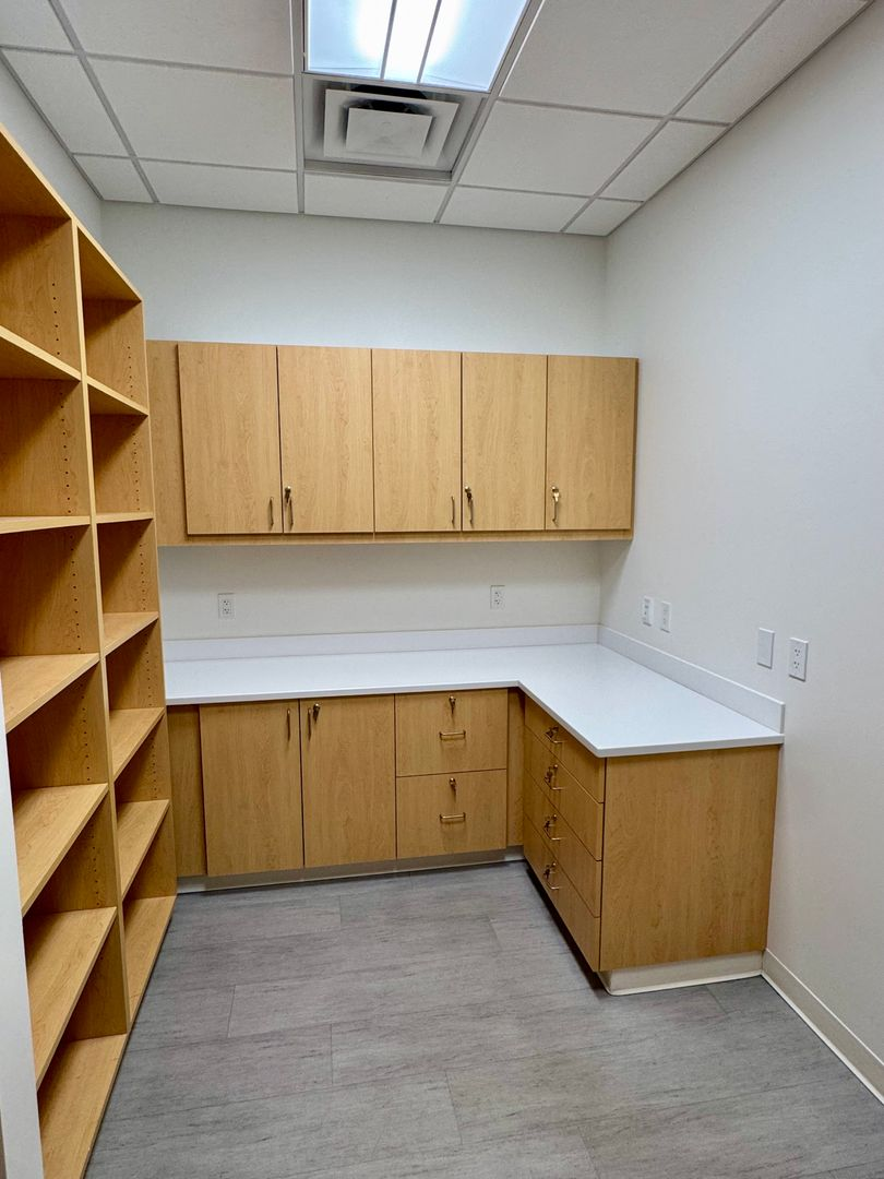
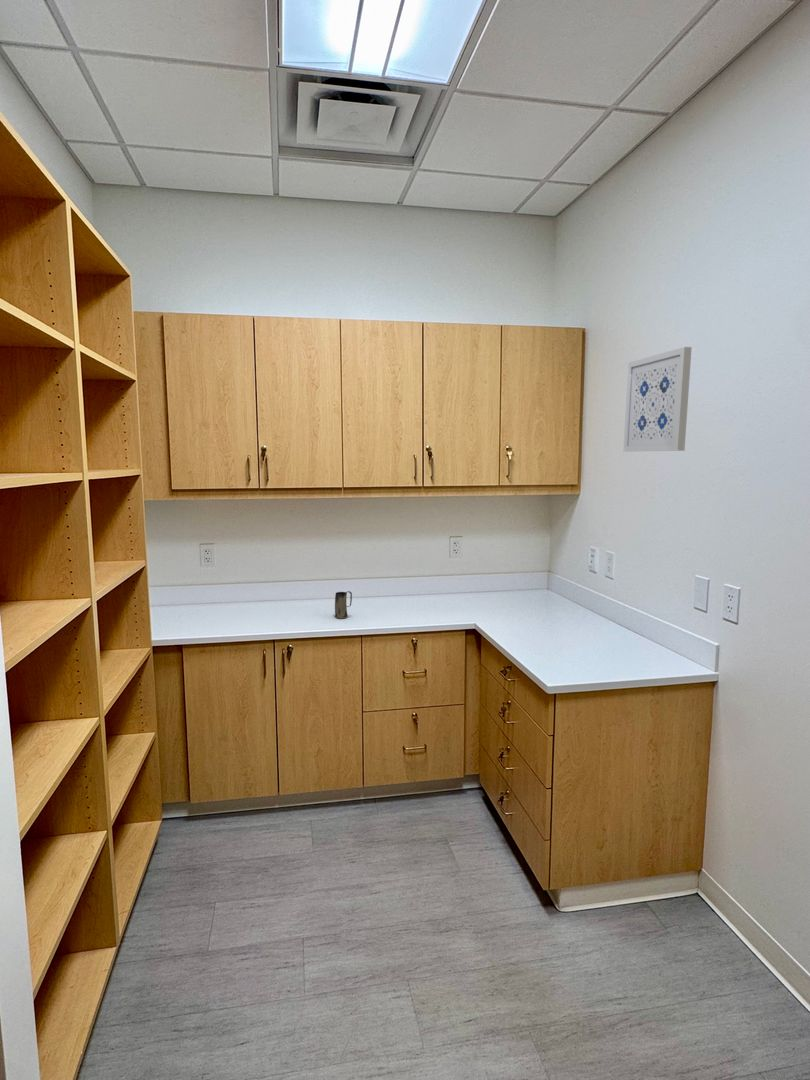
+ mug [334,590,353,620]
+ wall art [622,346,693,453]
